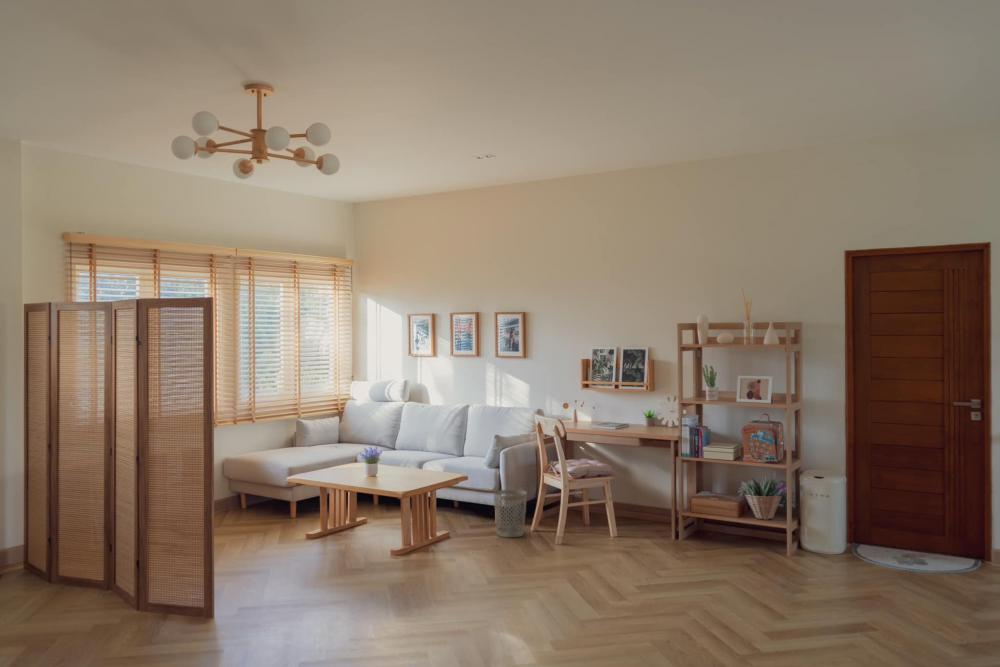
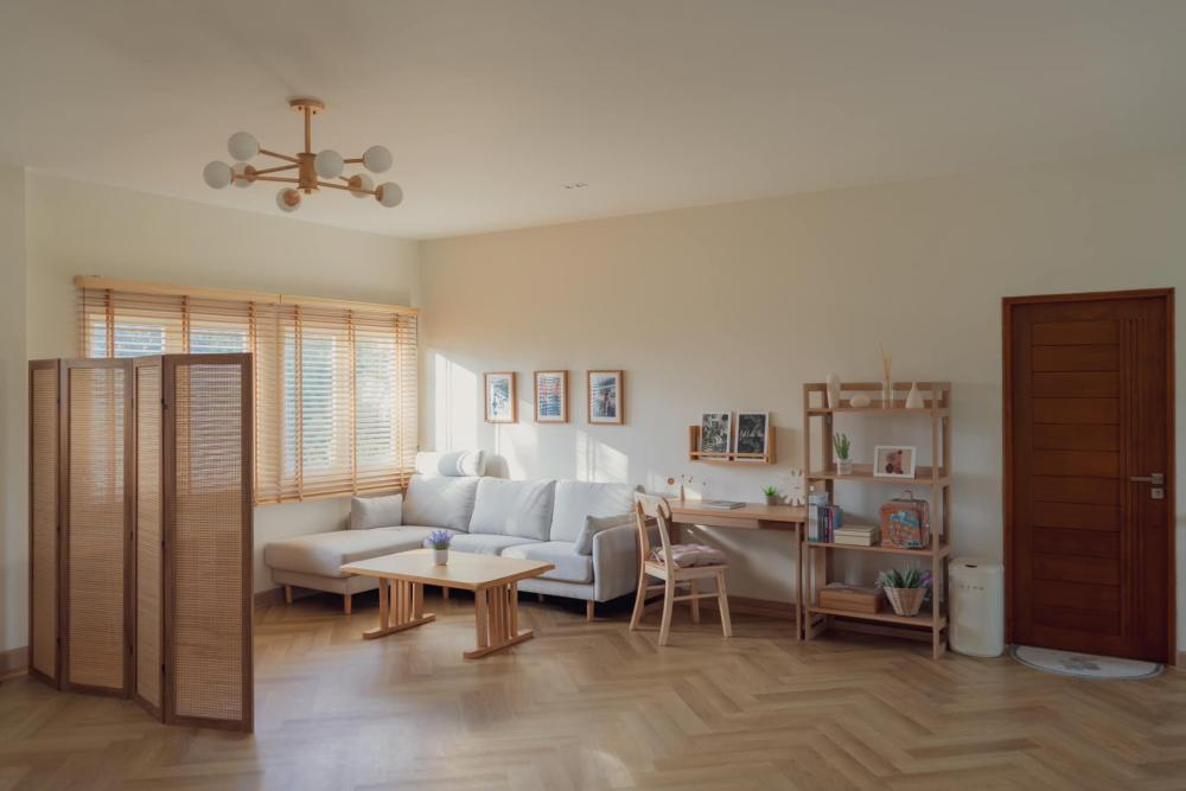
- wastebasket [493,489,528,538]
